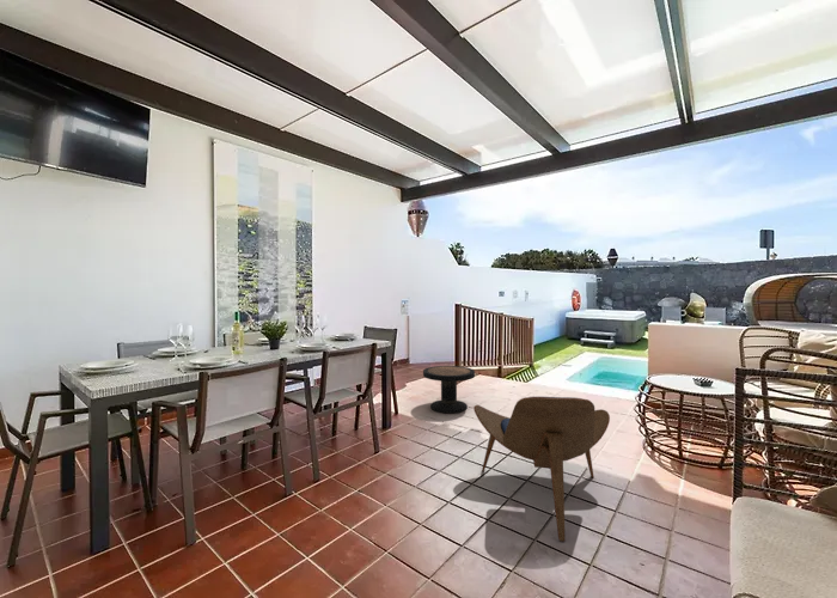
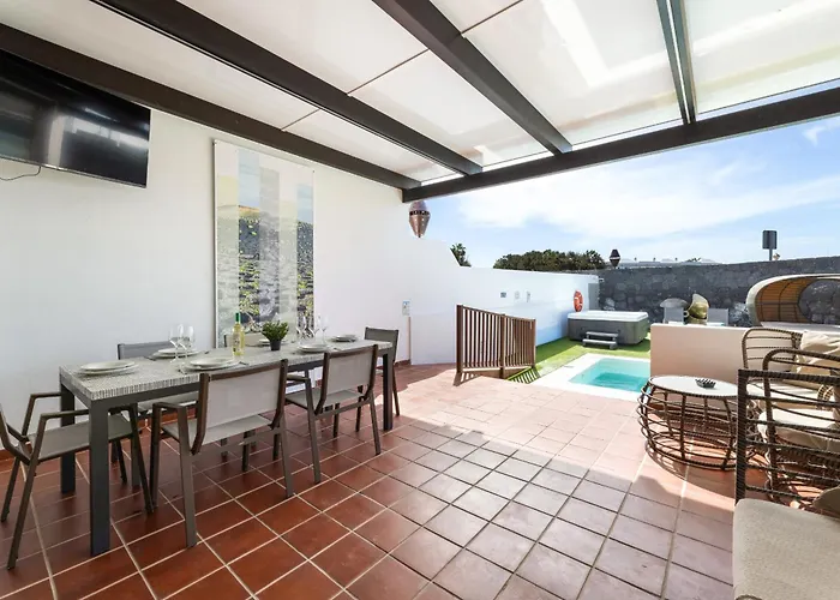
- side table [422,365,476,414]
- lounge chair [472,396,611,543]
